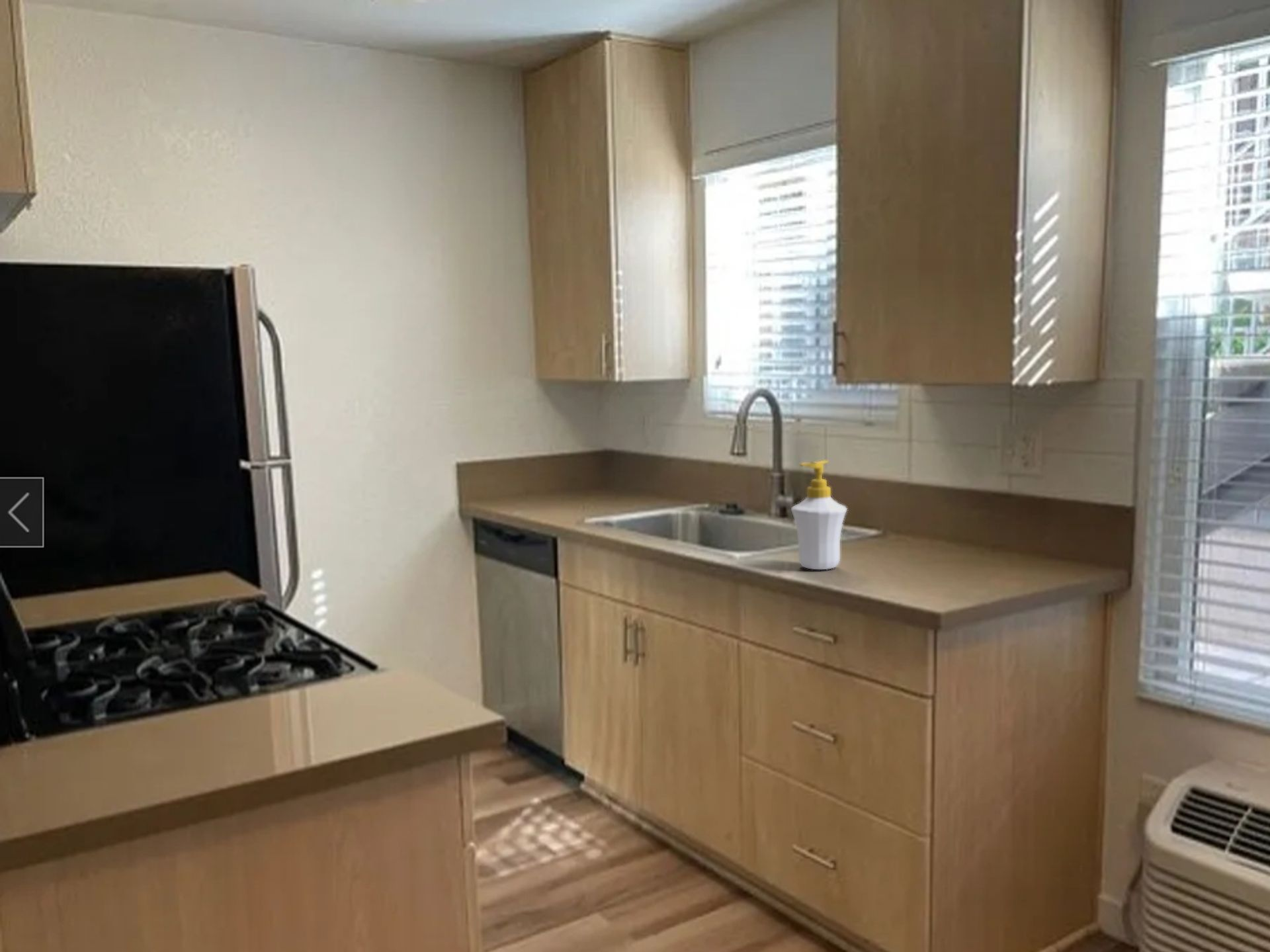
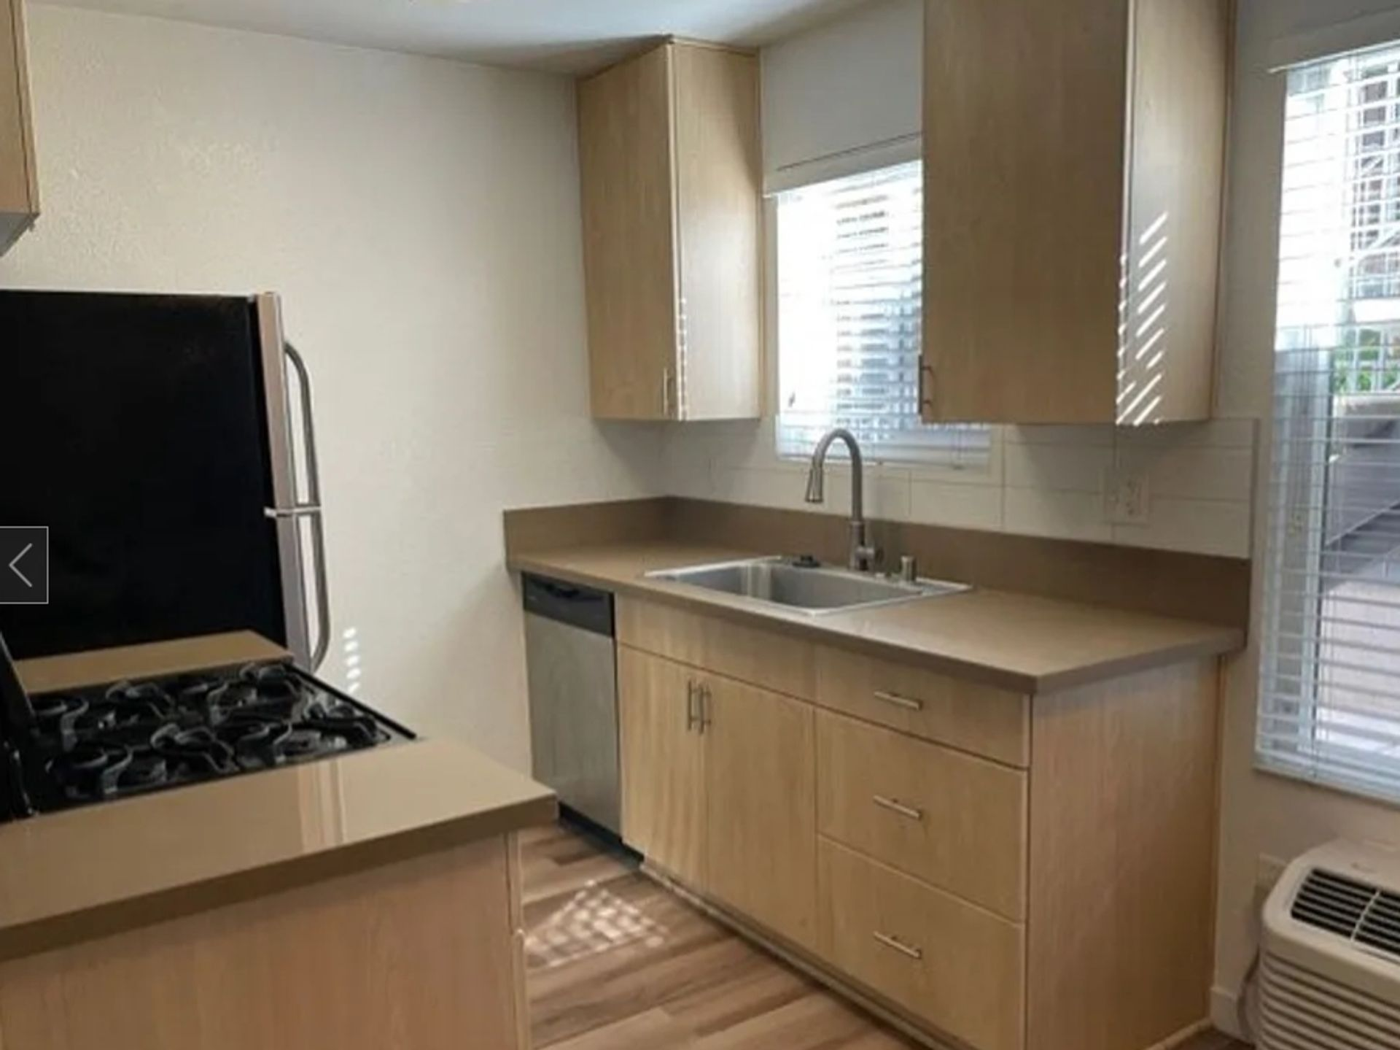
- soap bottle [790,460,848,570]
